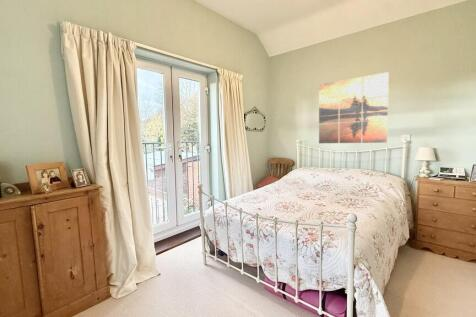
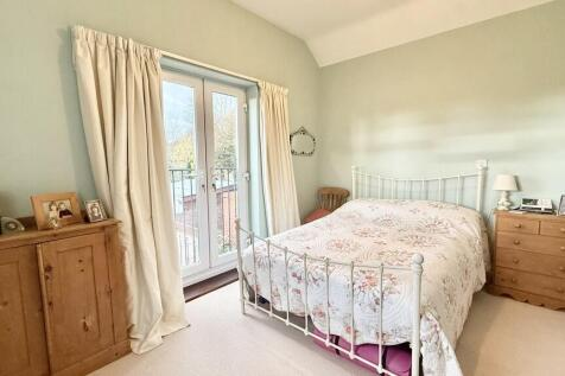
- wall art [318,71,390,144]
